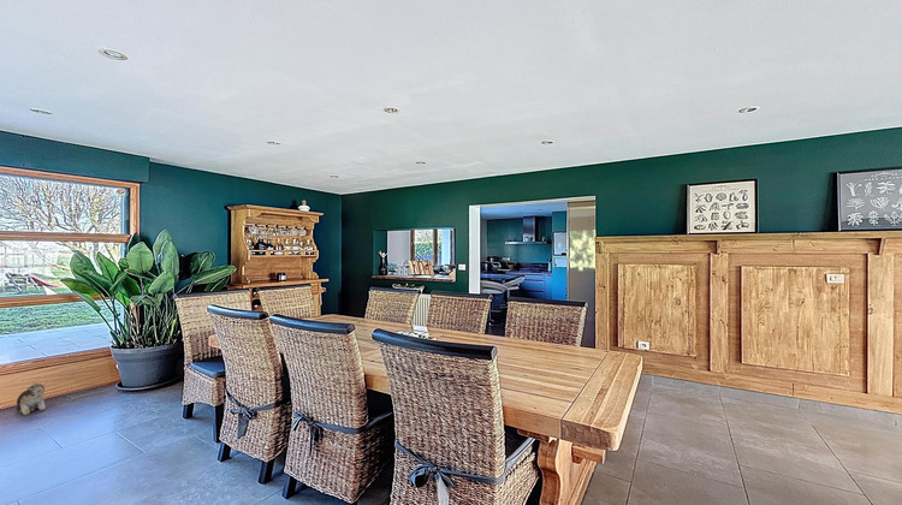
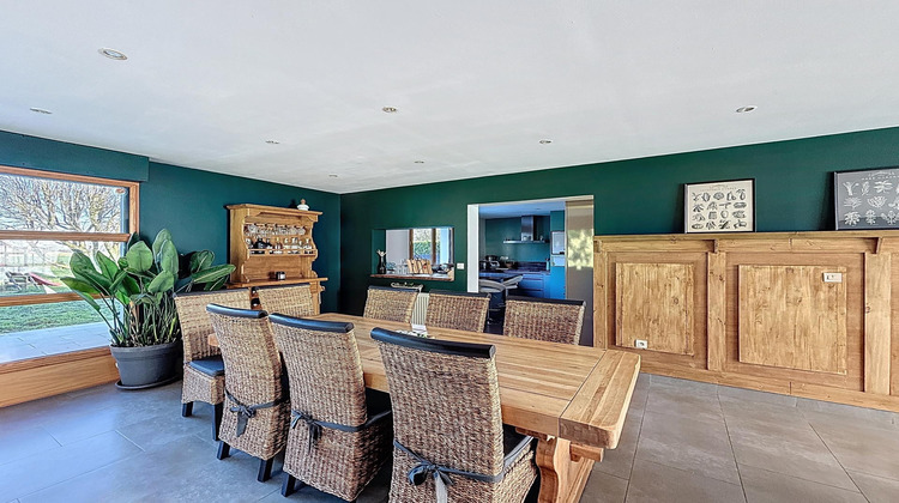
- plush toy [16,381,48,416]
